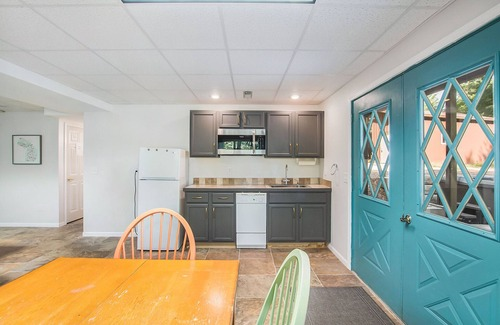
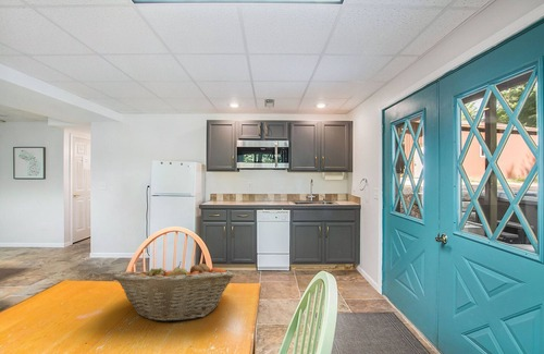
+ fruit basket [112,263,235,324]
